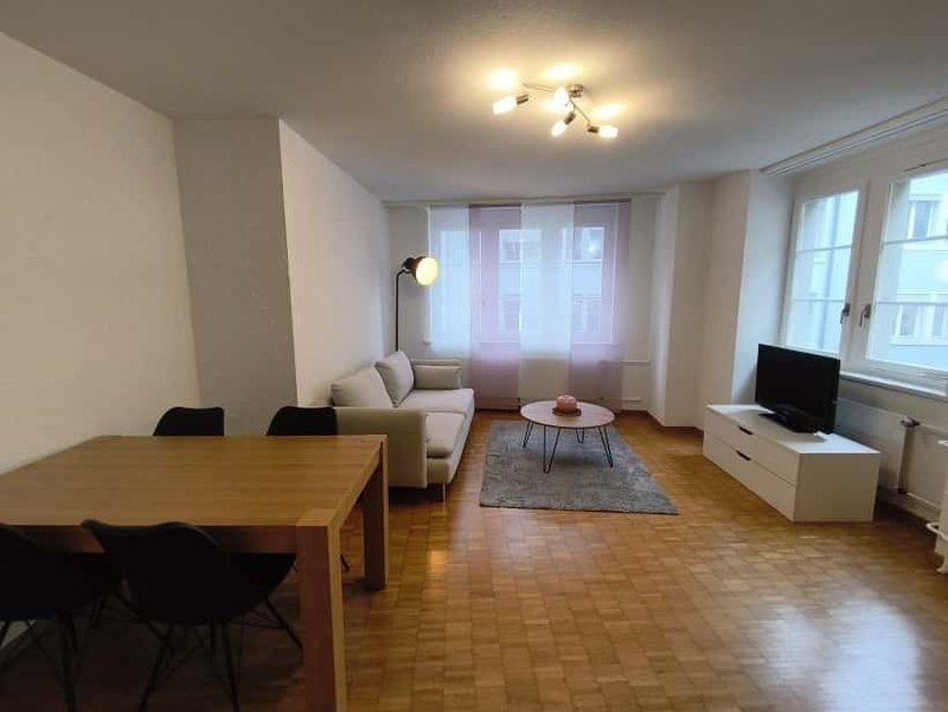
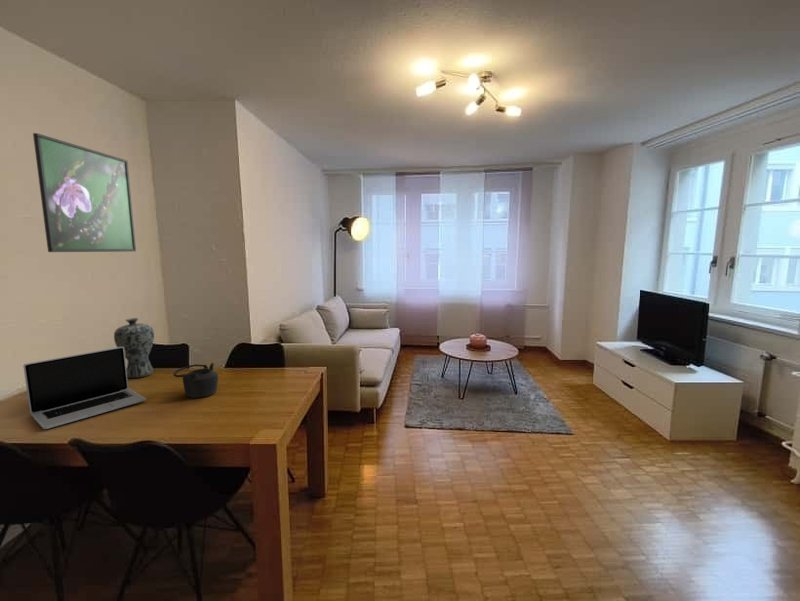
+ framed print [32,132,137,253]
+ laptop [22,347,147,430]
+ vase [113,317,155,379]
+ teapot [172,362,219,399]
